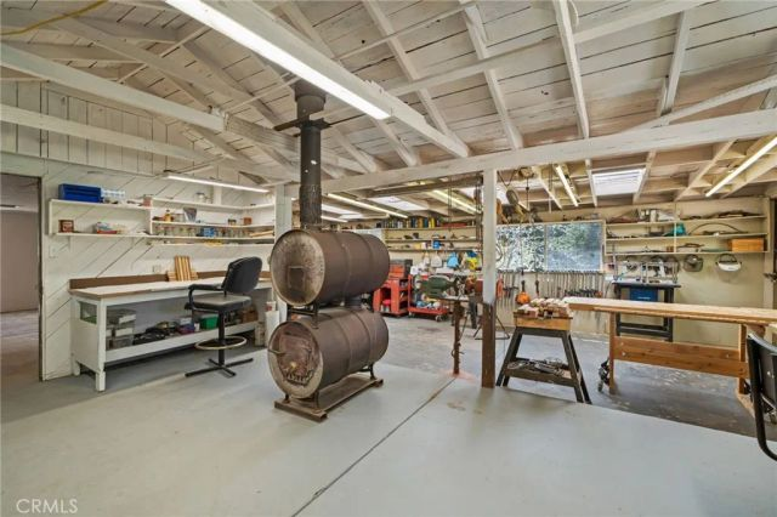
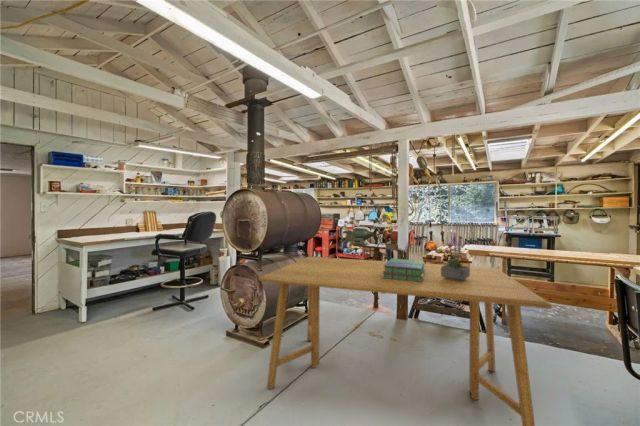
+ stack of books [383,258,426,282]
+ potted plant [441,230,470,282]
+ dining table [258,256,553,426]
